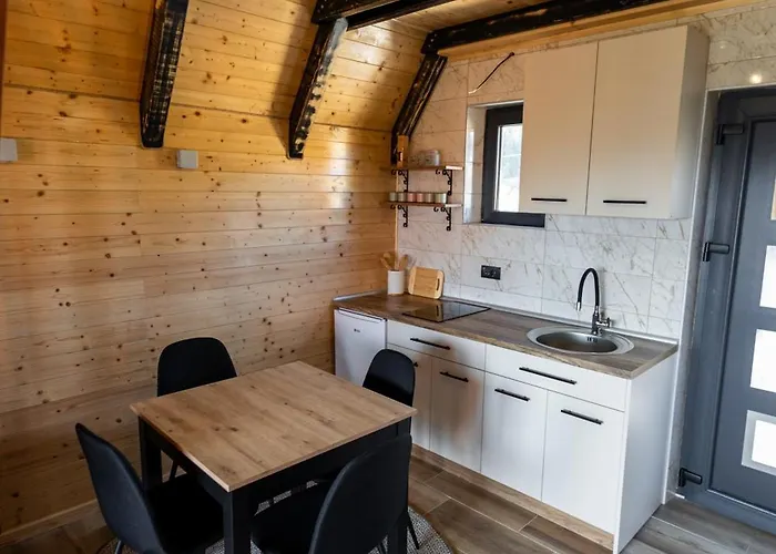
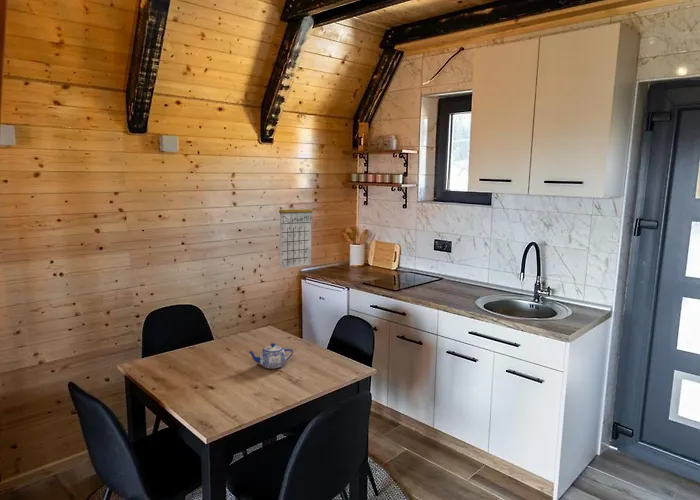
+ teapot [246,342,294,369]
+ calendar [278,198,314,270]
